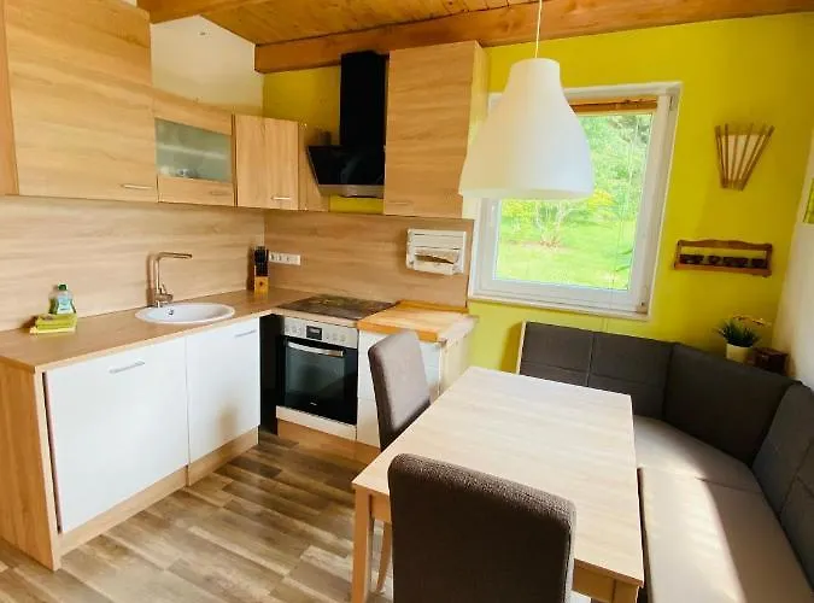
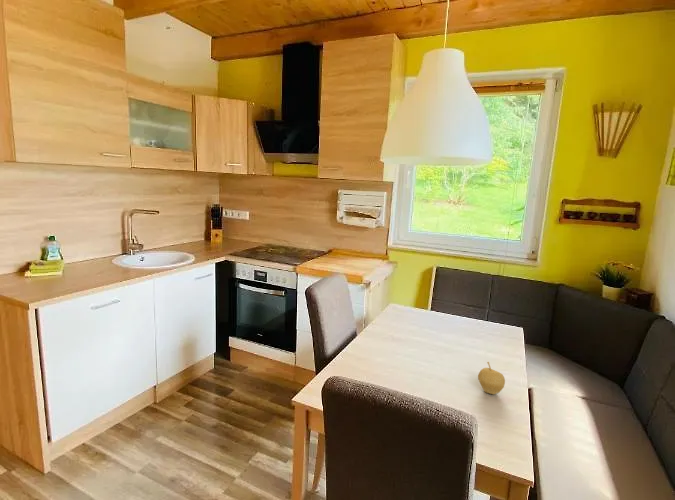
+ fruit [477,361,506,395]
